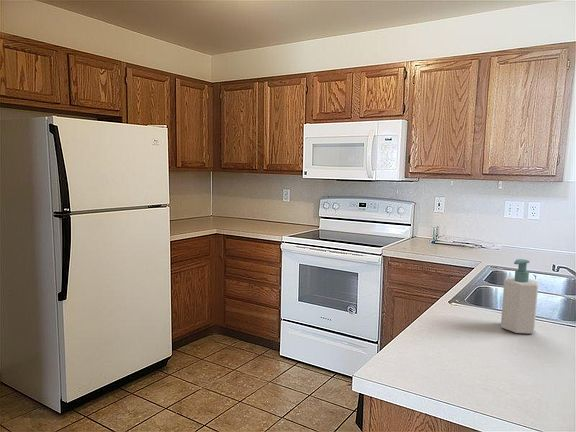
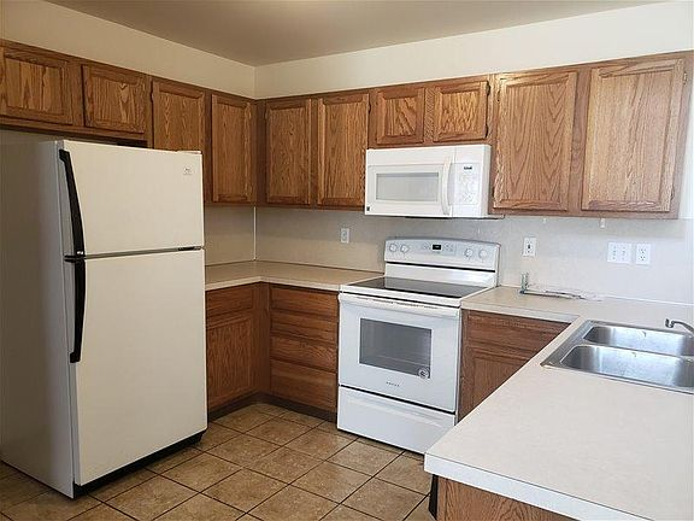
- soap bottle [500,258,539,335]
